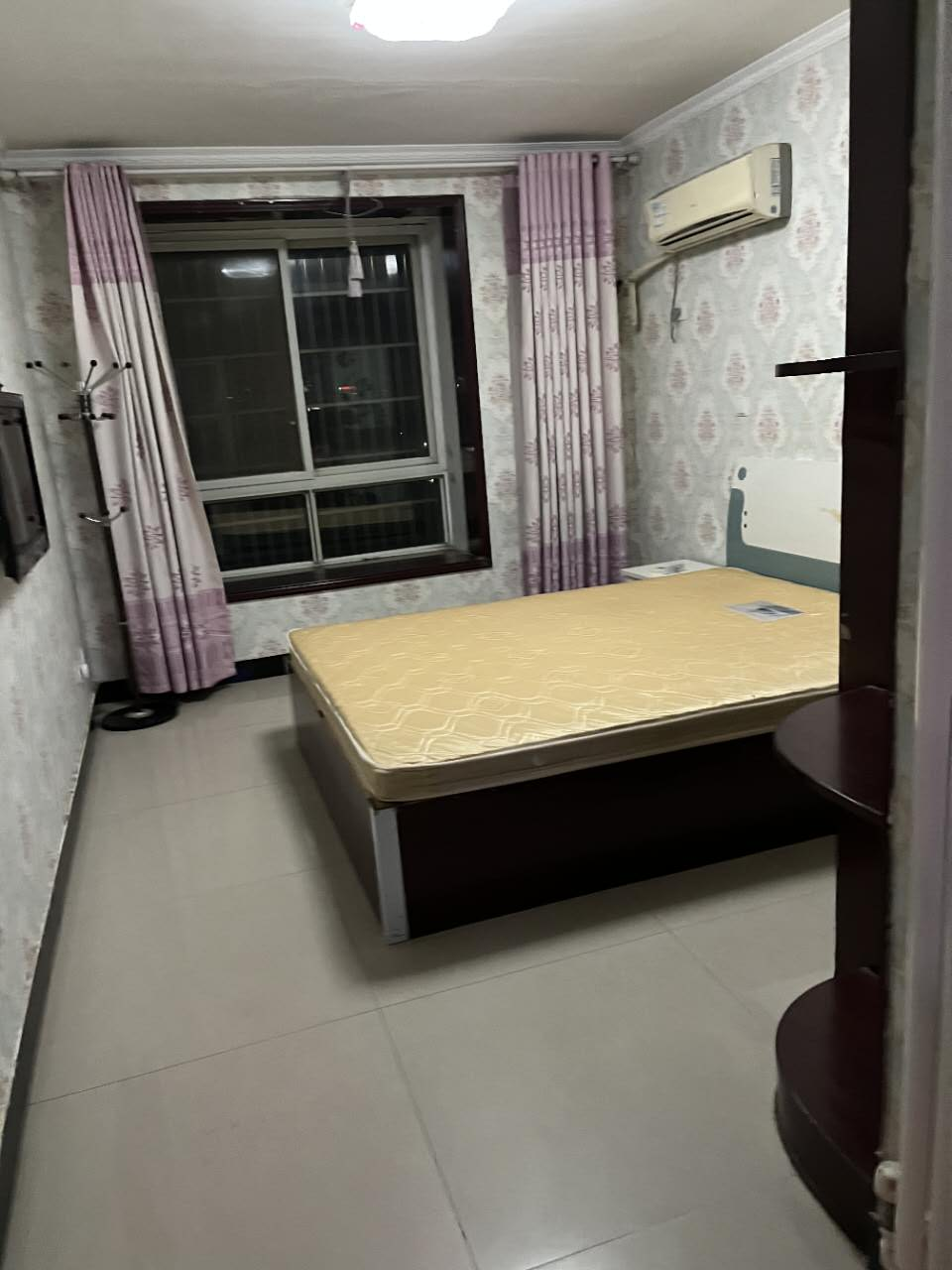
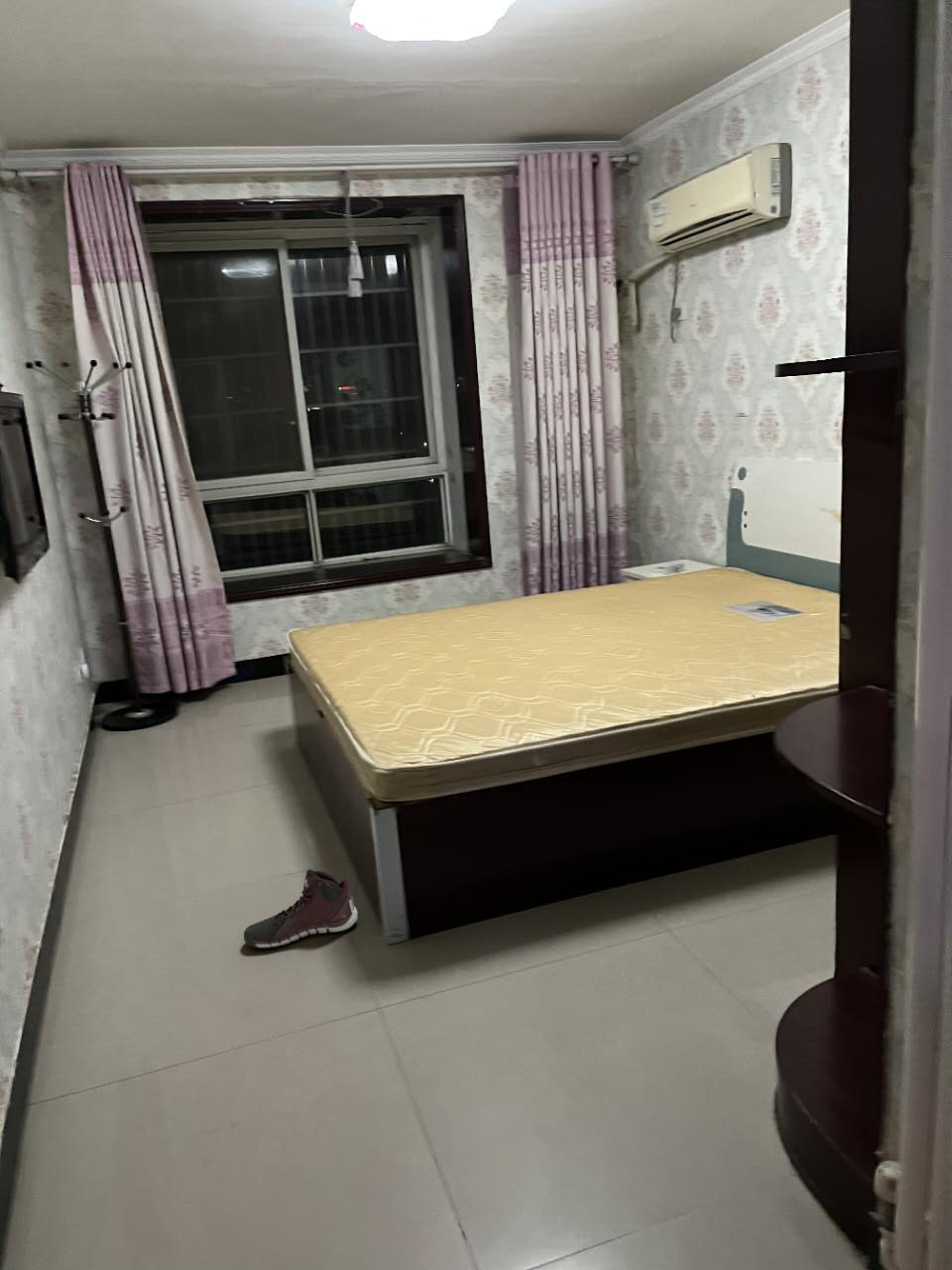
+ sneaker [243,868,359,950]
